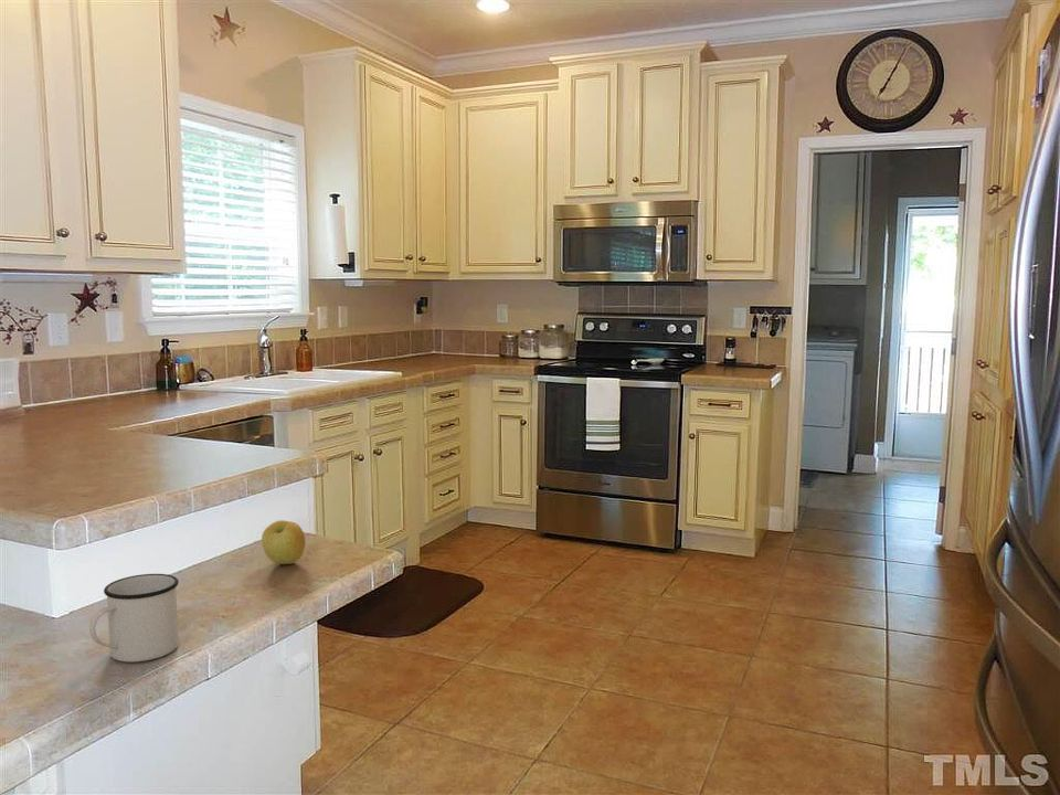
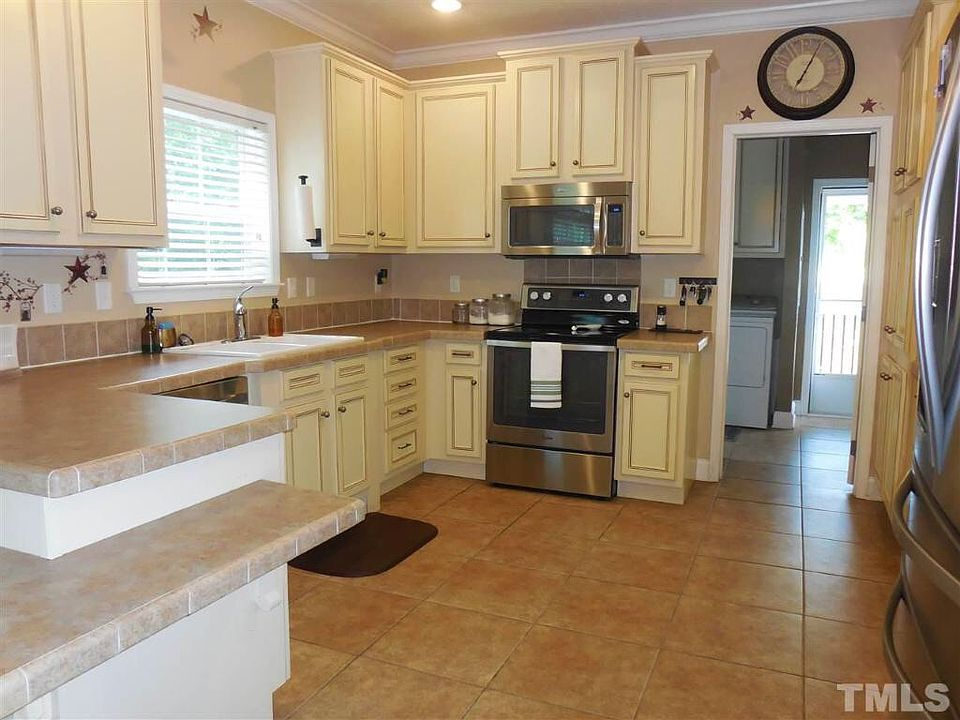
- mug [88,573,180,664]
- apple [261,519,306,565]
